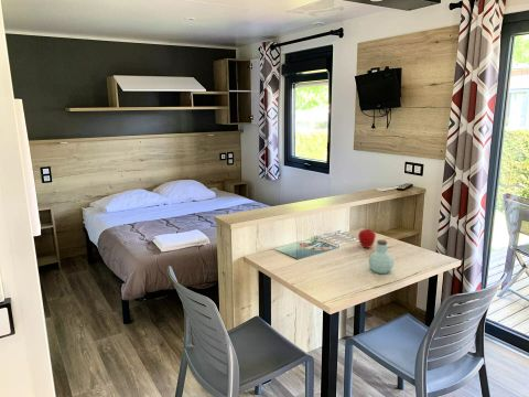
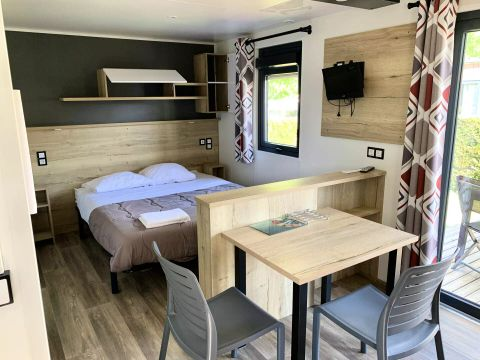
- jar [368,239,395,275]
- apple [357,228,377,249]
